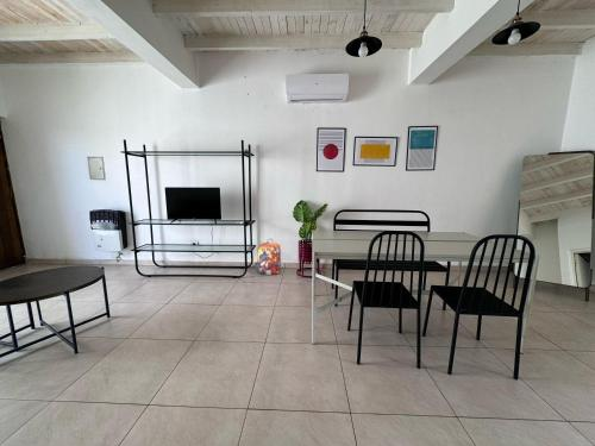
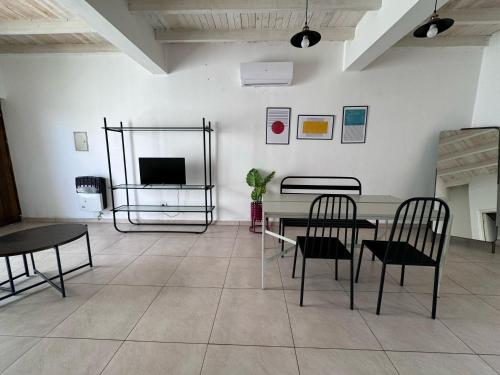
- backpack [257,238,282,276]
